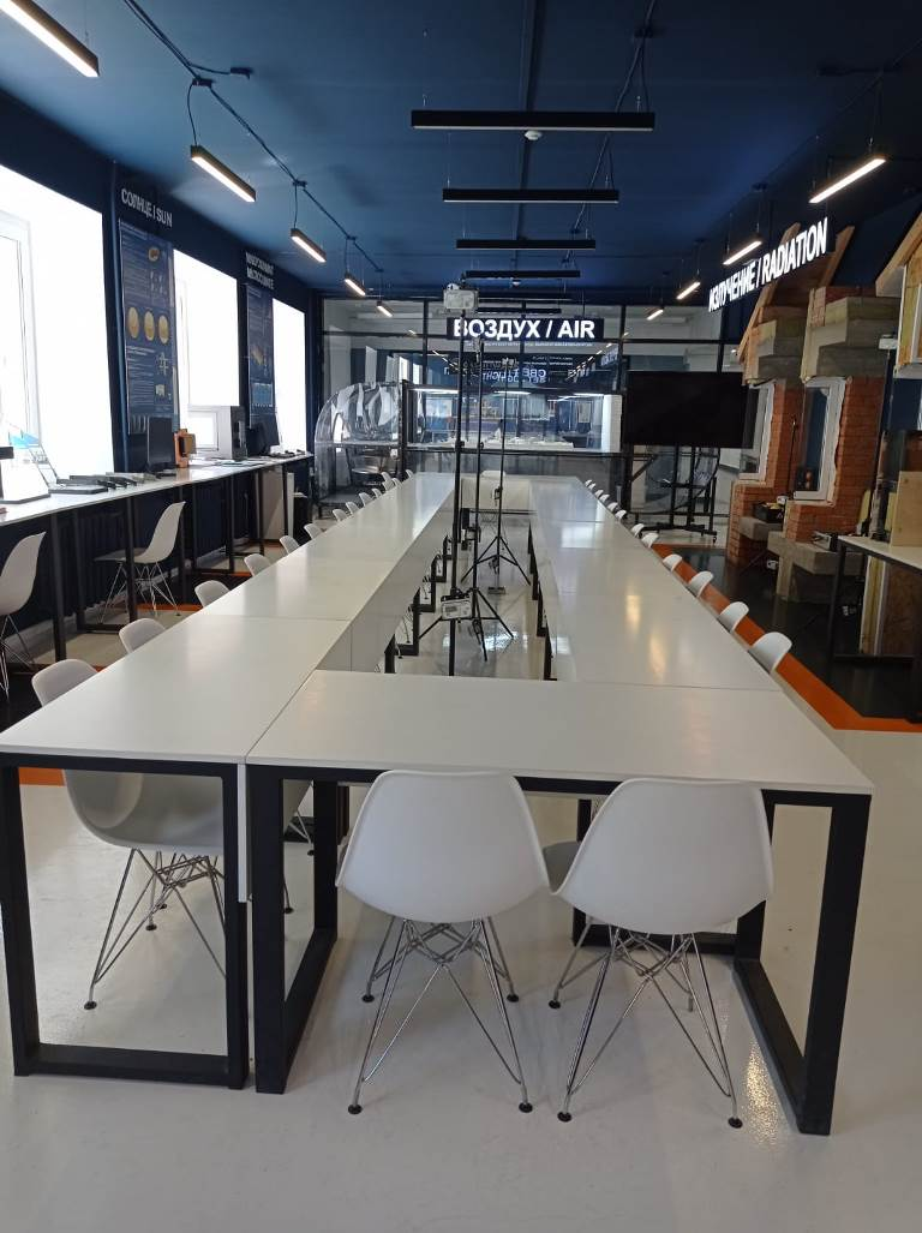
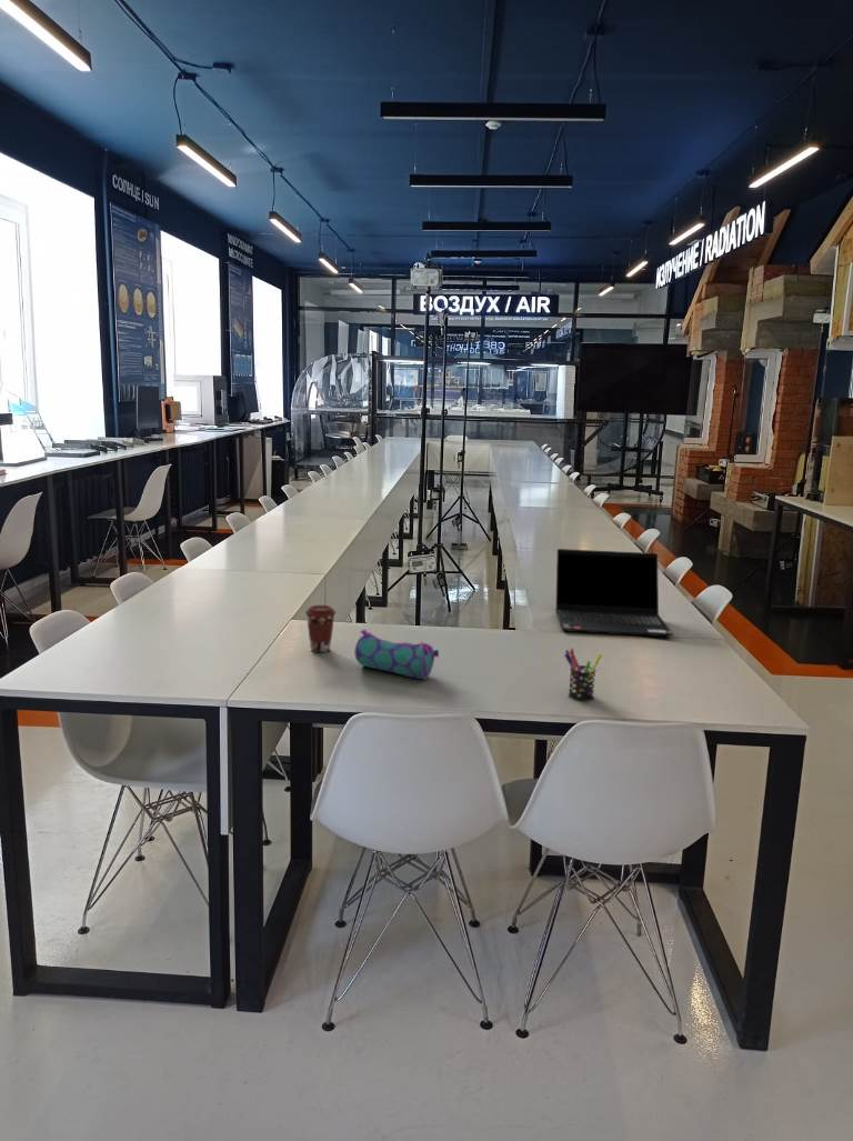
+ pen holder [563,648,603,702]
+ coffee cup [304,604,337,653]
+ laptop computer [554,548,674,638]
+ pencil case [353,628,440,681]
